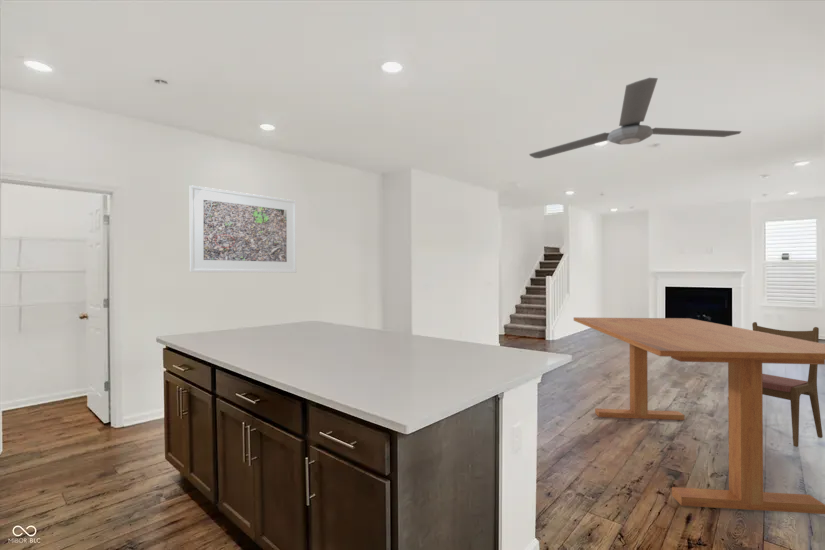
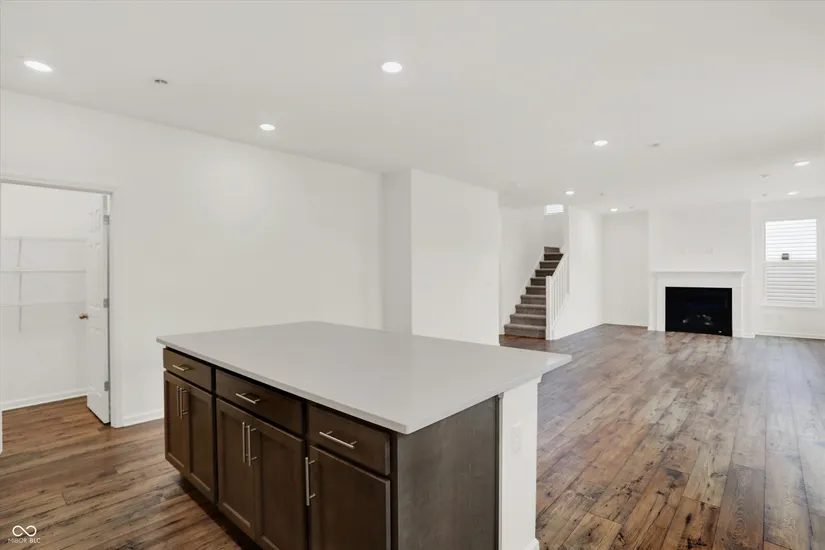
- dining table [573,316,825,515]
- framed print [189,185,297,274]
- dining chair [751,321,824,448]
- ceiling fan [528,77,742,159]
